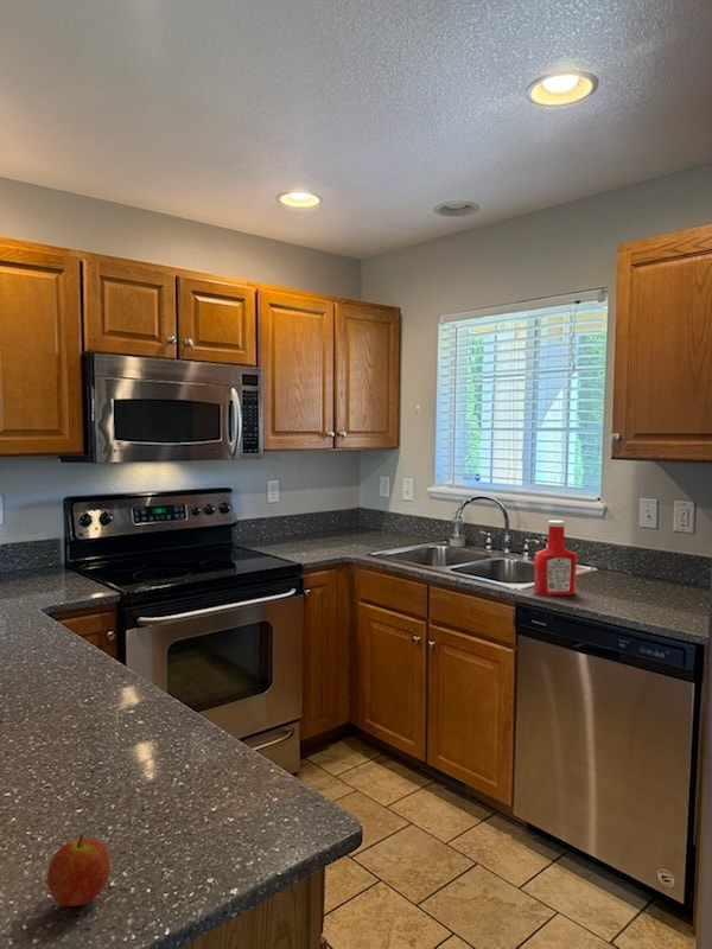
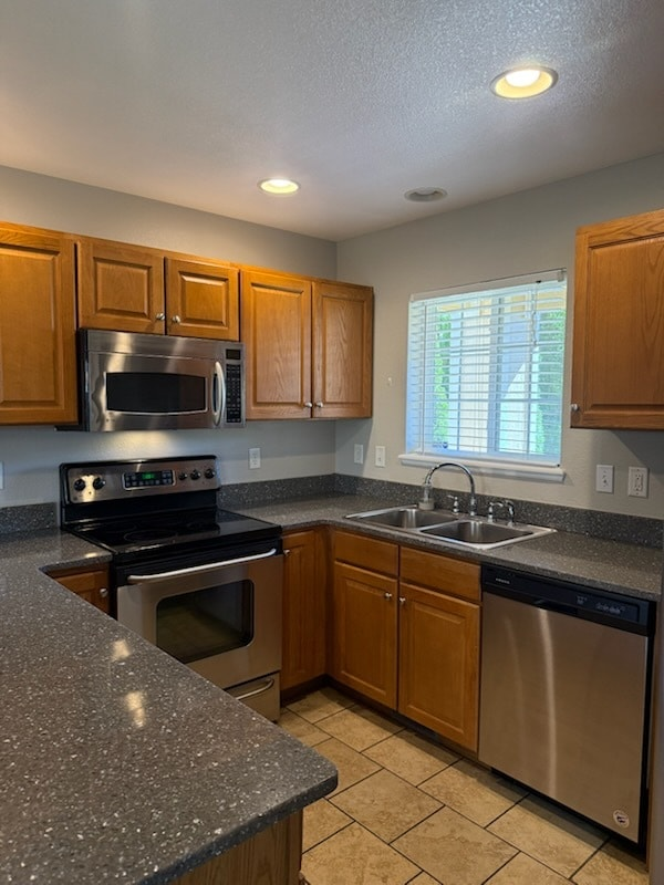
- fruit [46,833,112,907]
- soap bottle [533,520,578,597]
